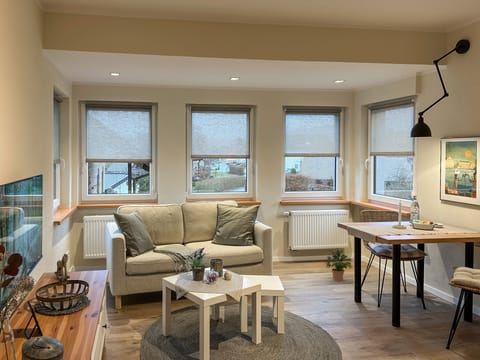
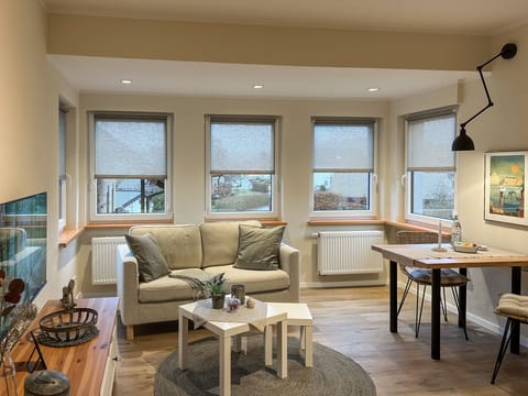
- potted plant [324,247,353,282]
